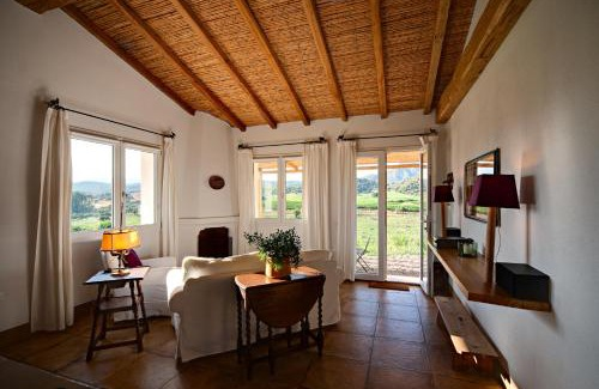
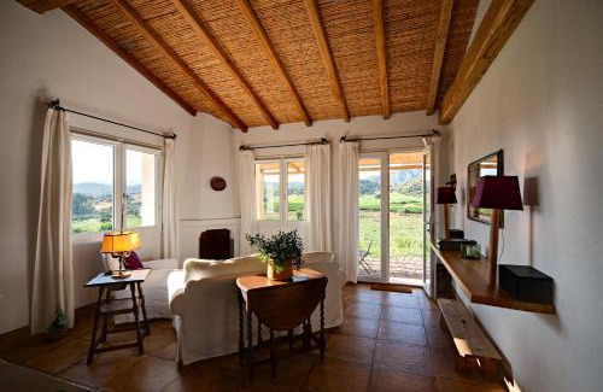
+ potted plant [45,303,70,341]
